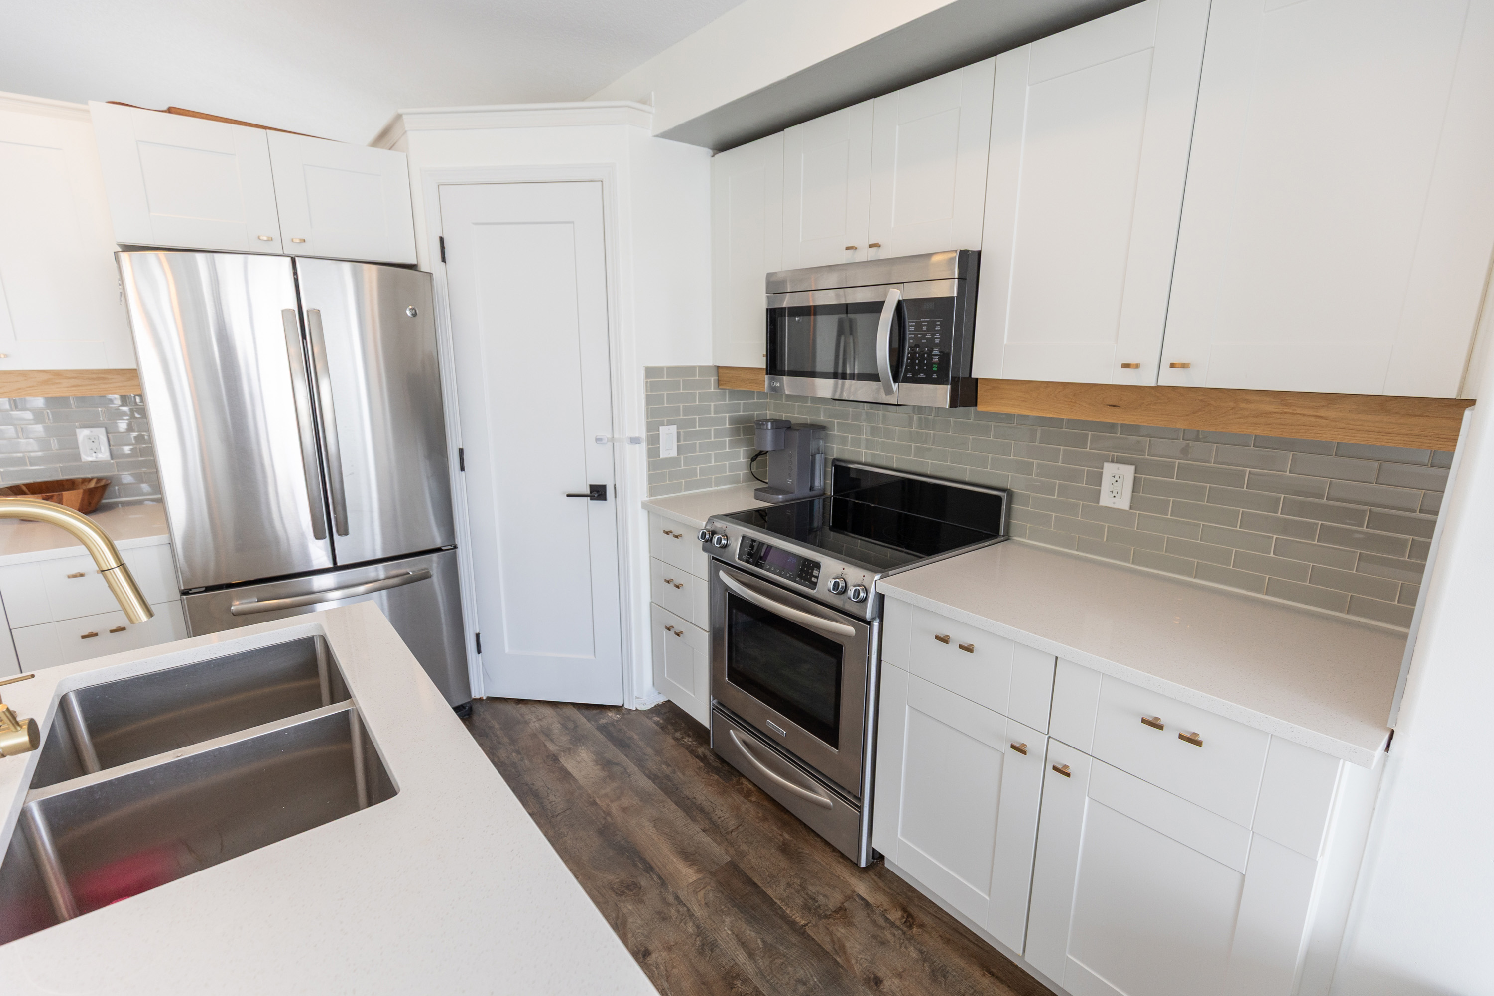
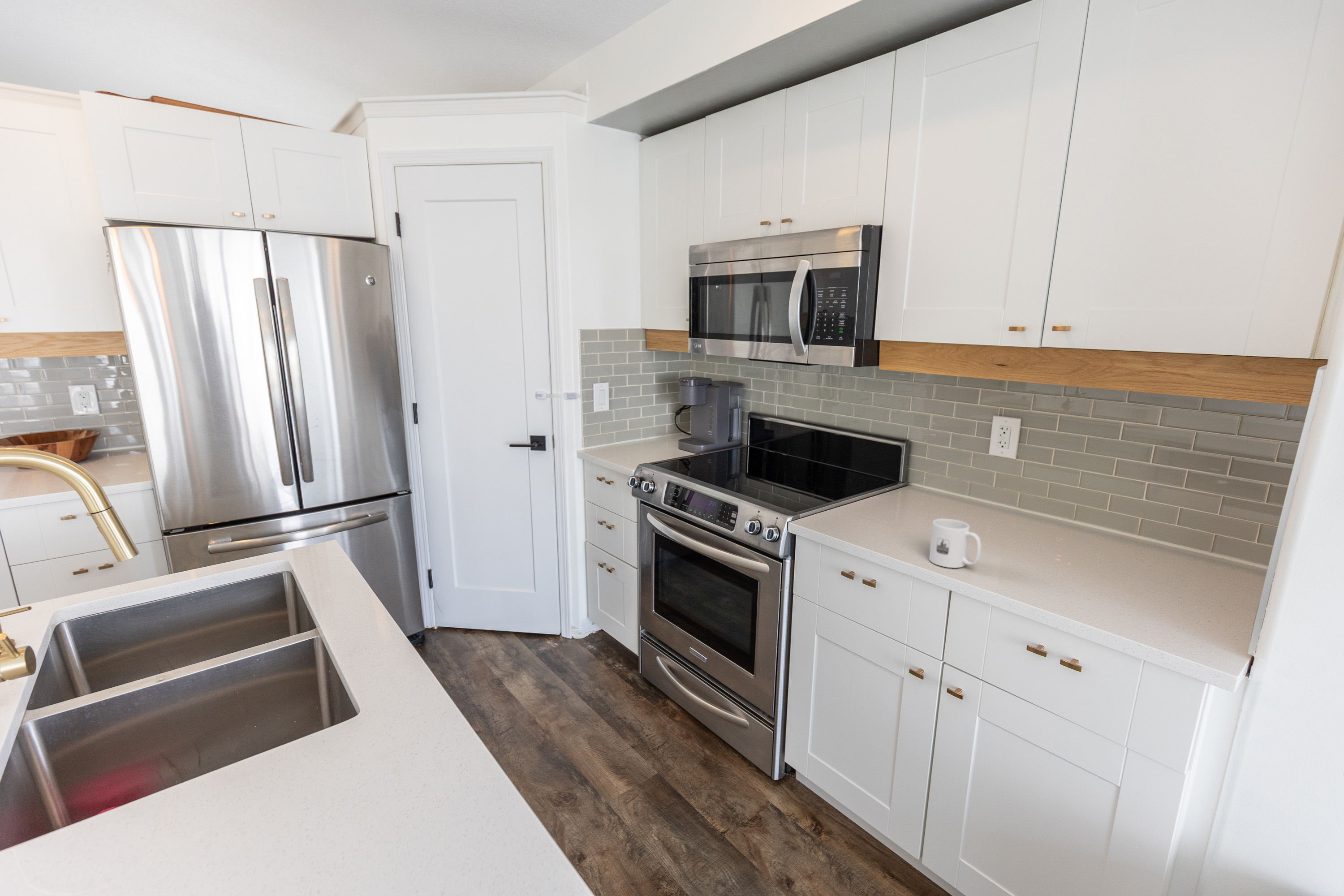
+ mug [929,518,982,569]
